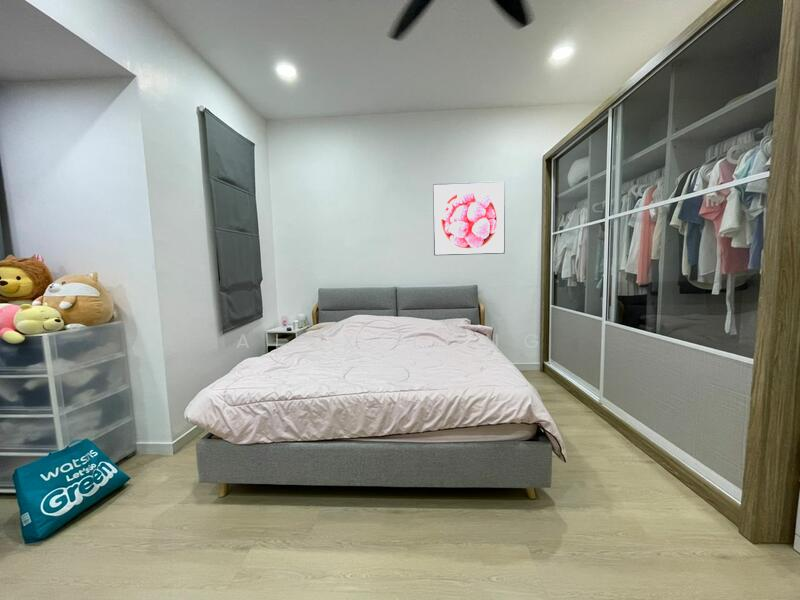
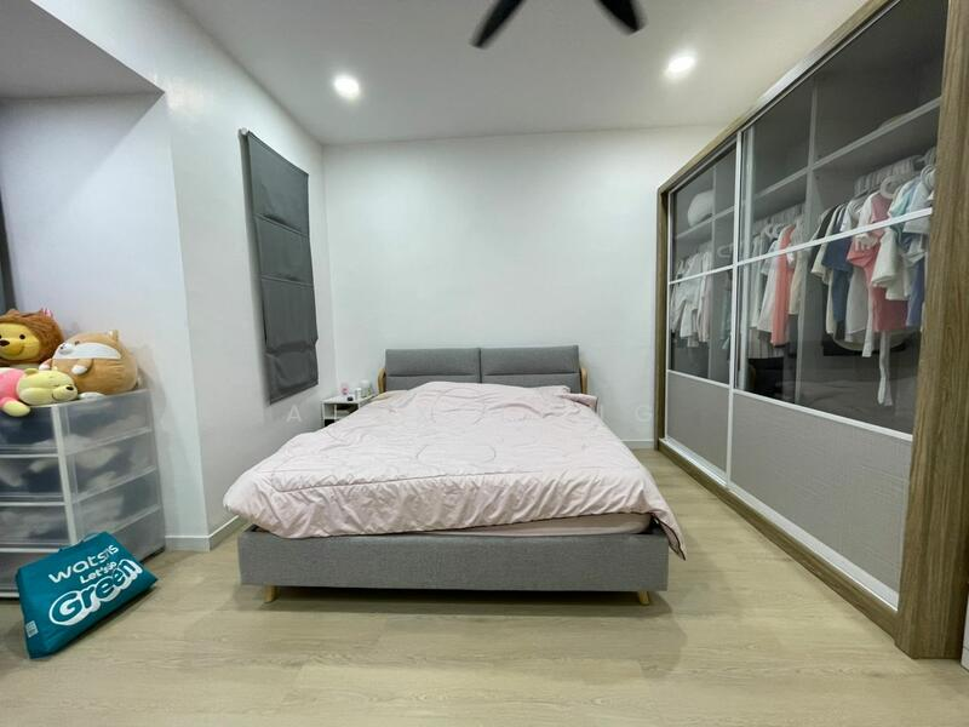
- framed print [432,180,506,256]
